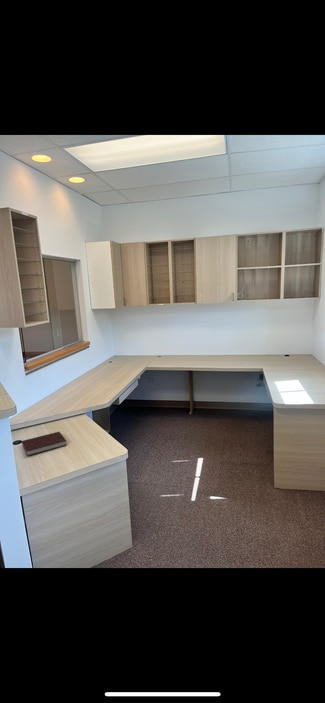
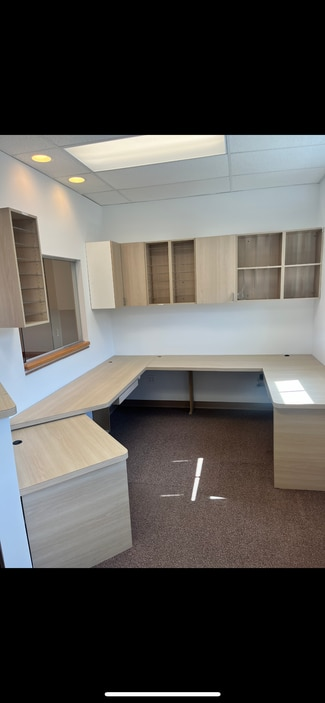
- notebook [21,431,68,457]
